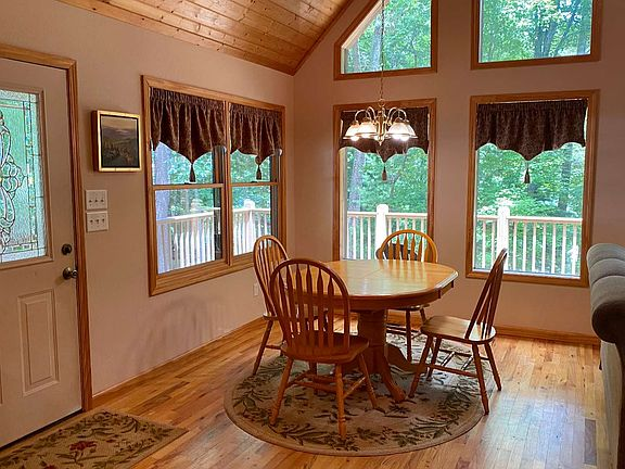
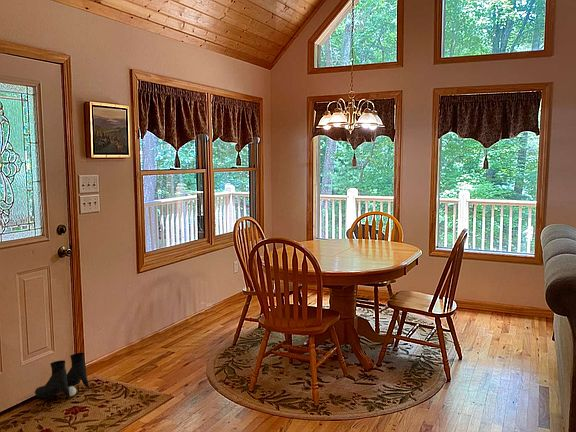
+ boots [34,352,90,399]
